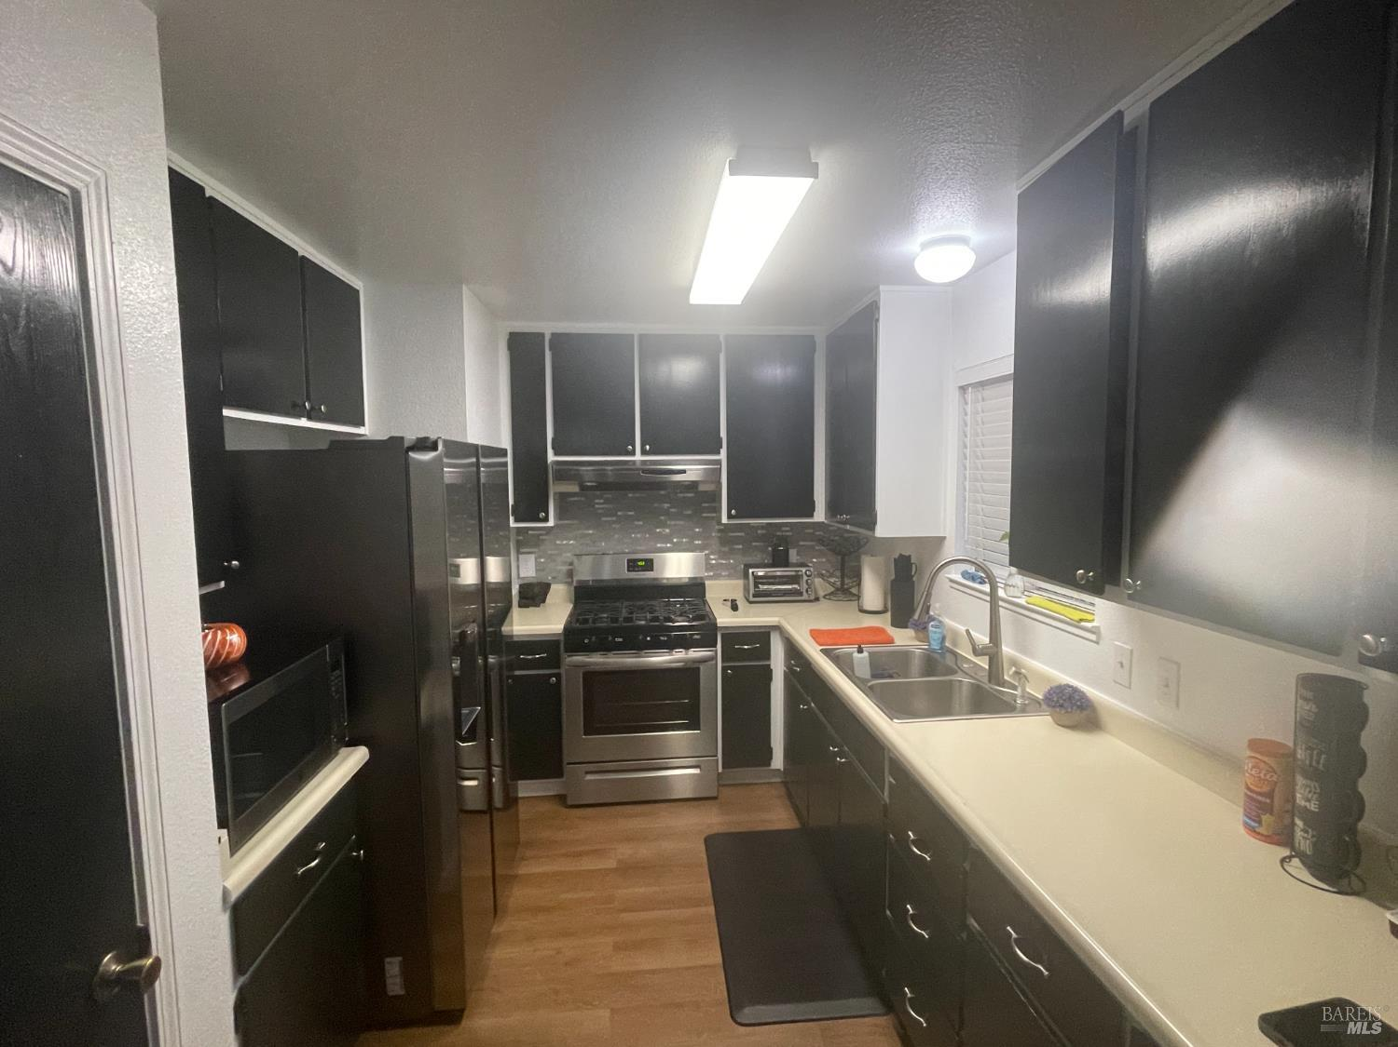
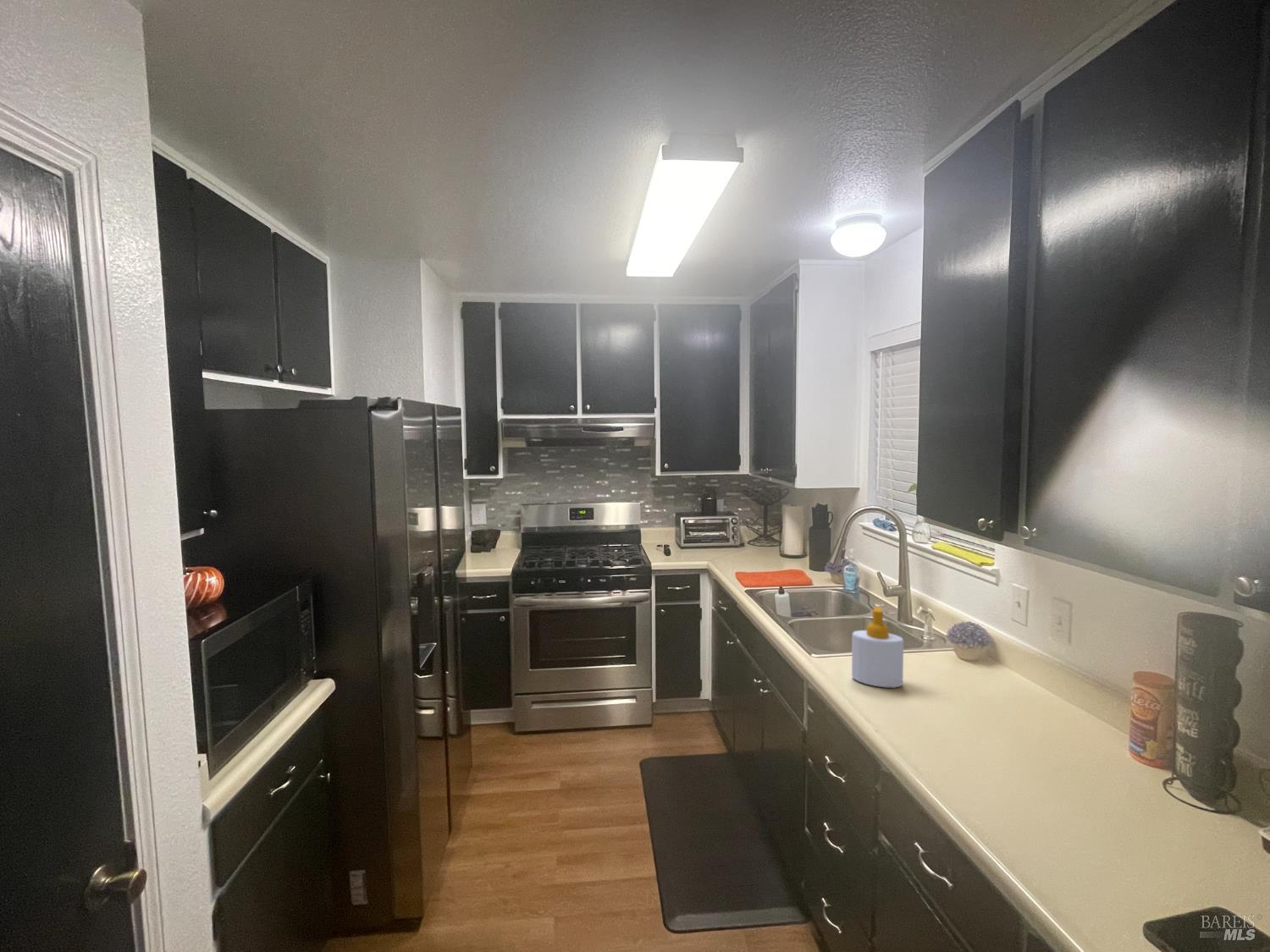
+ soap bottle [851,606,904,689]
